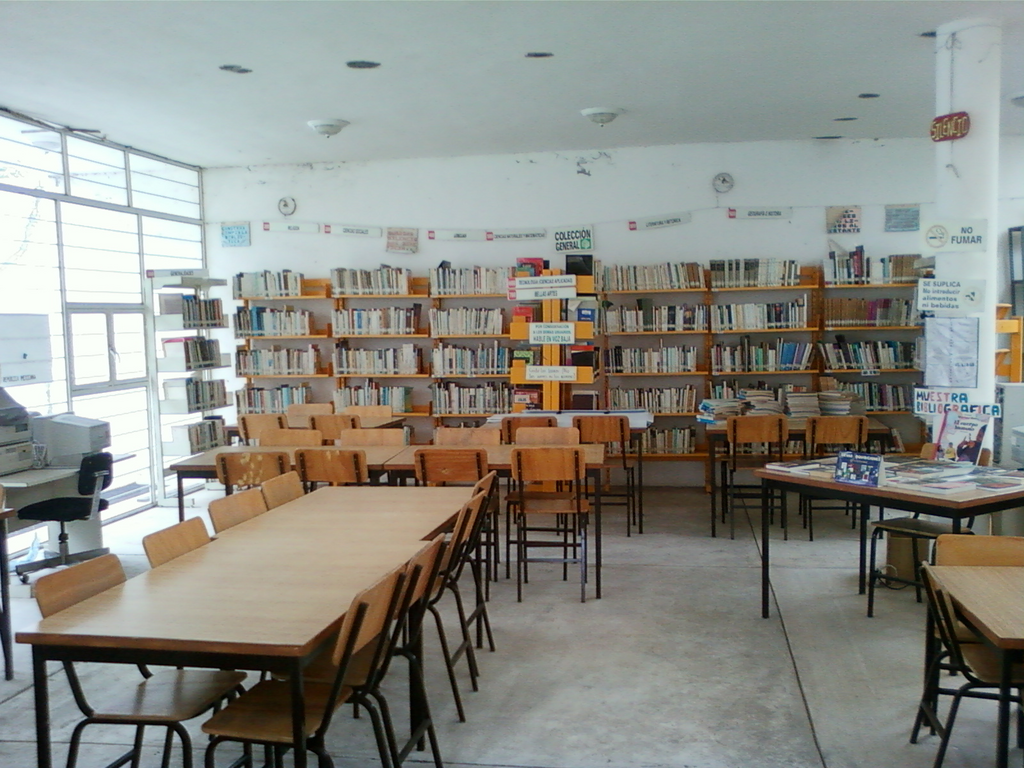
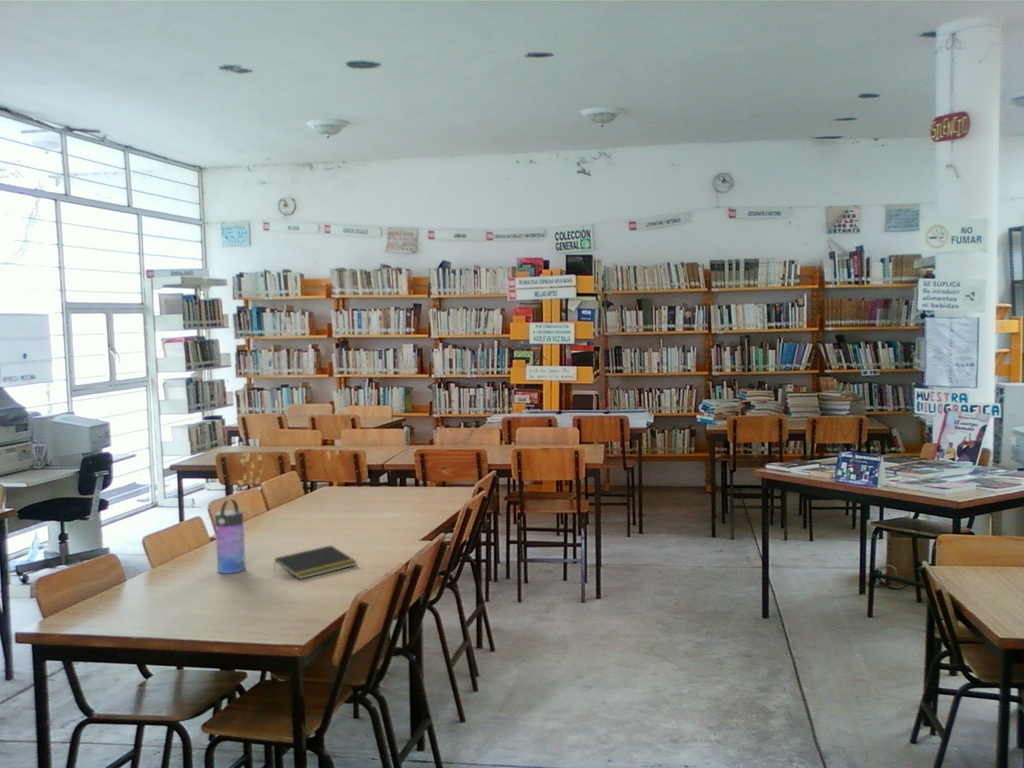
+ water bottle [214,498,246,574]
+ notepad [273,545,358,580]
